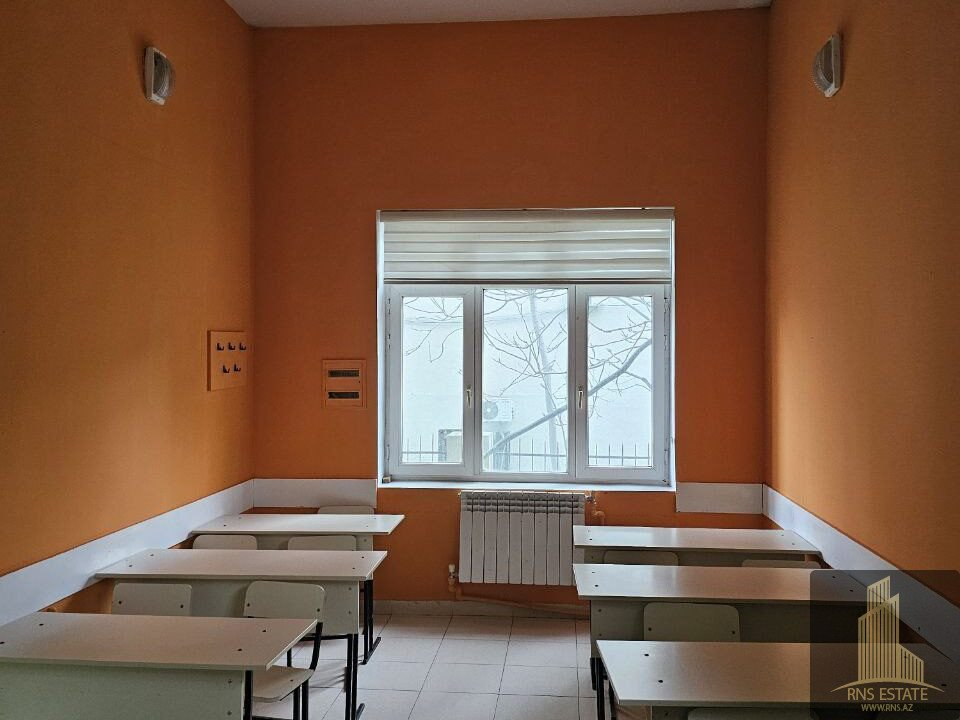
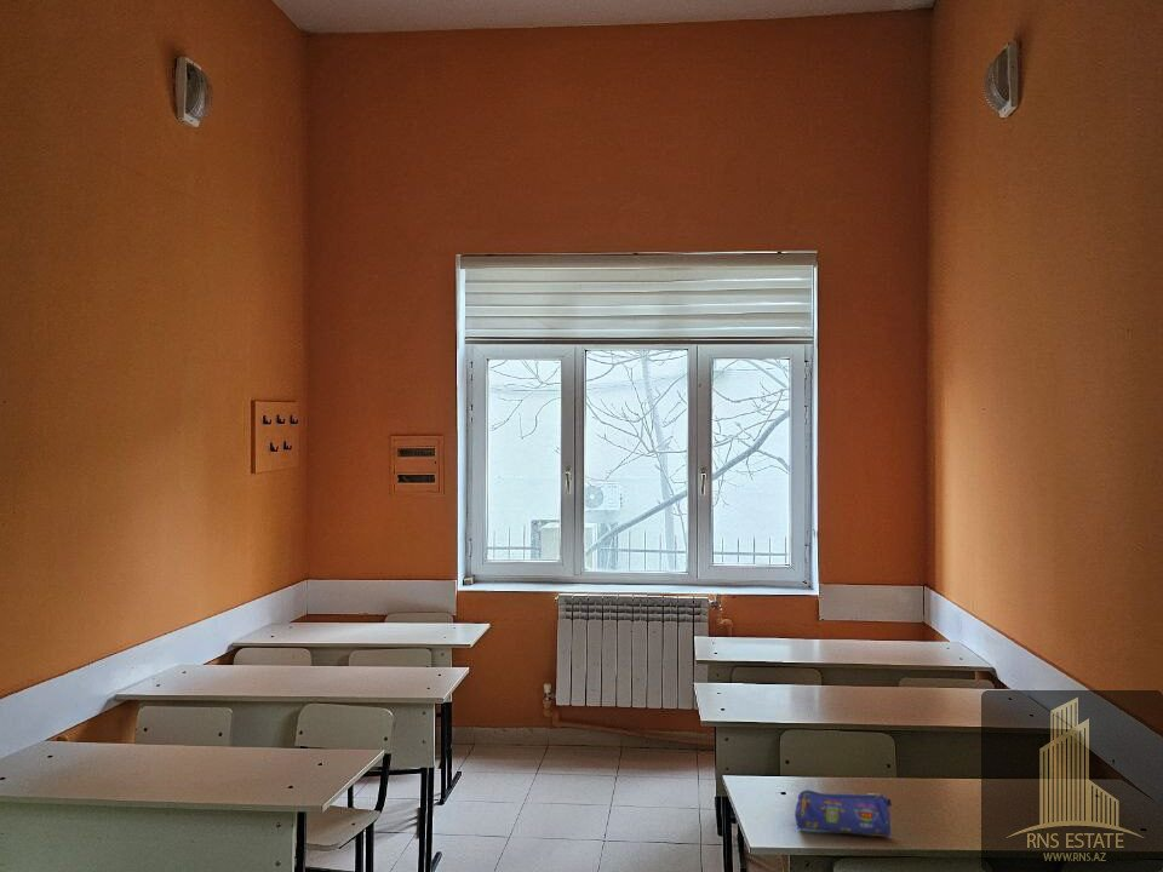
+ pencil case [794,788,893,838]
